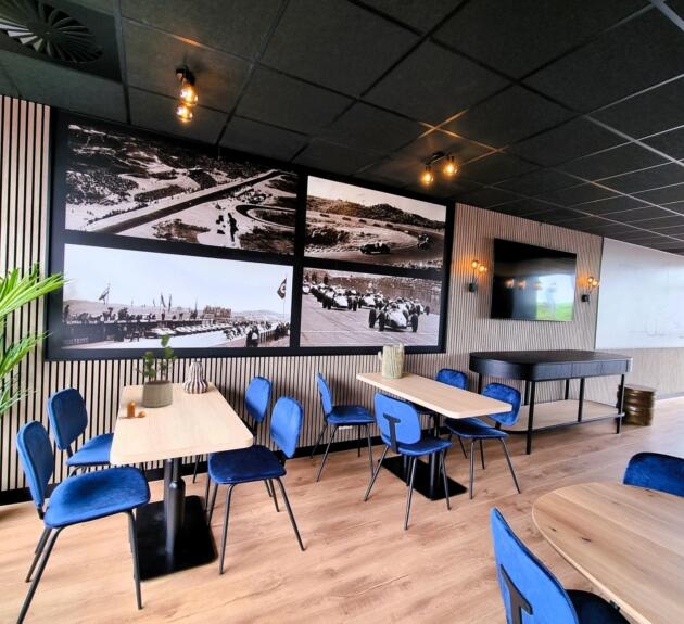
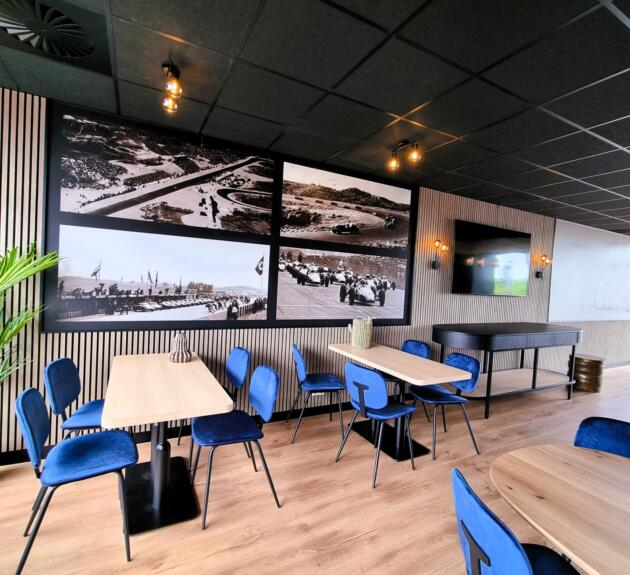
- potted plant [134,333,178,408]
- pepper shaker [126,400,147,420]
